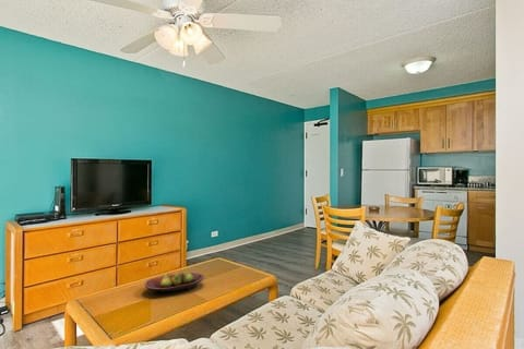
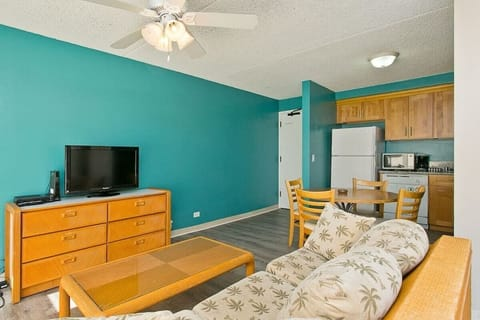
- fruit bowl [144,270,205,294]
